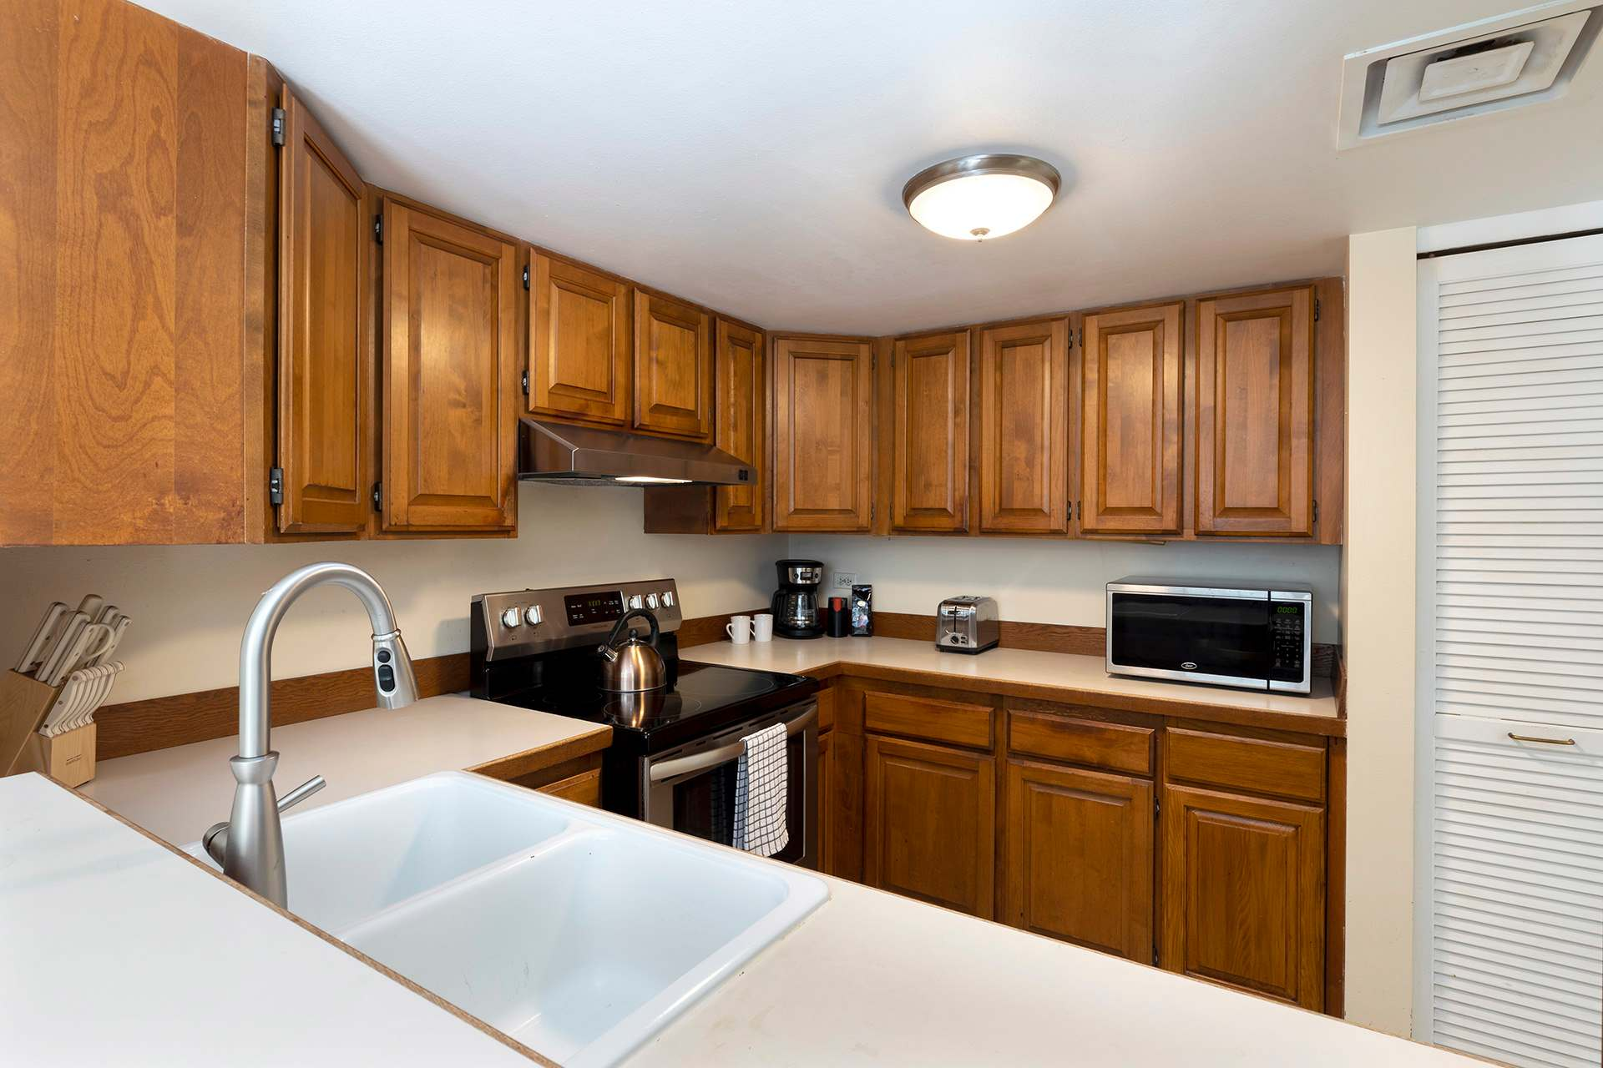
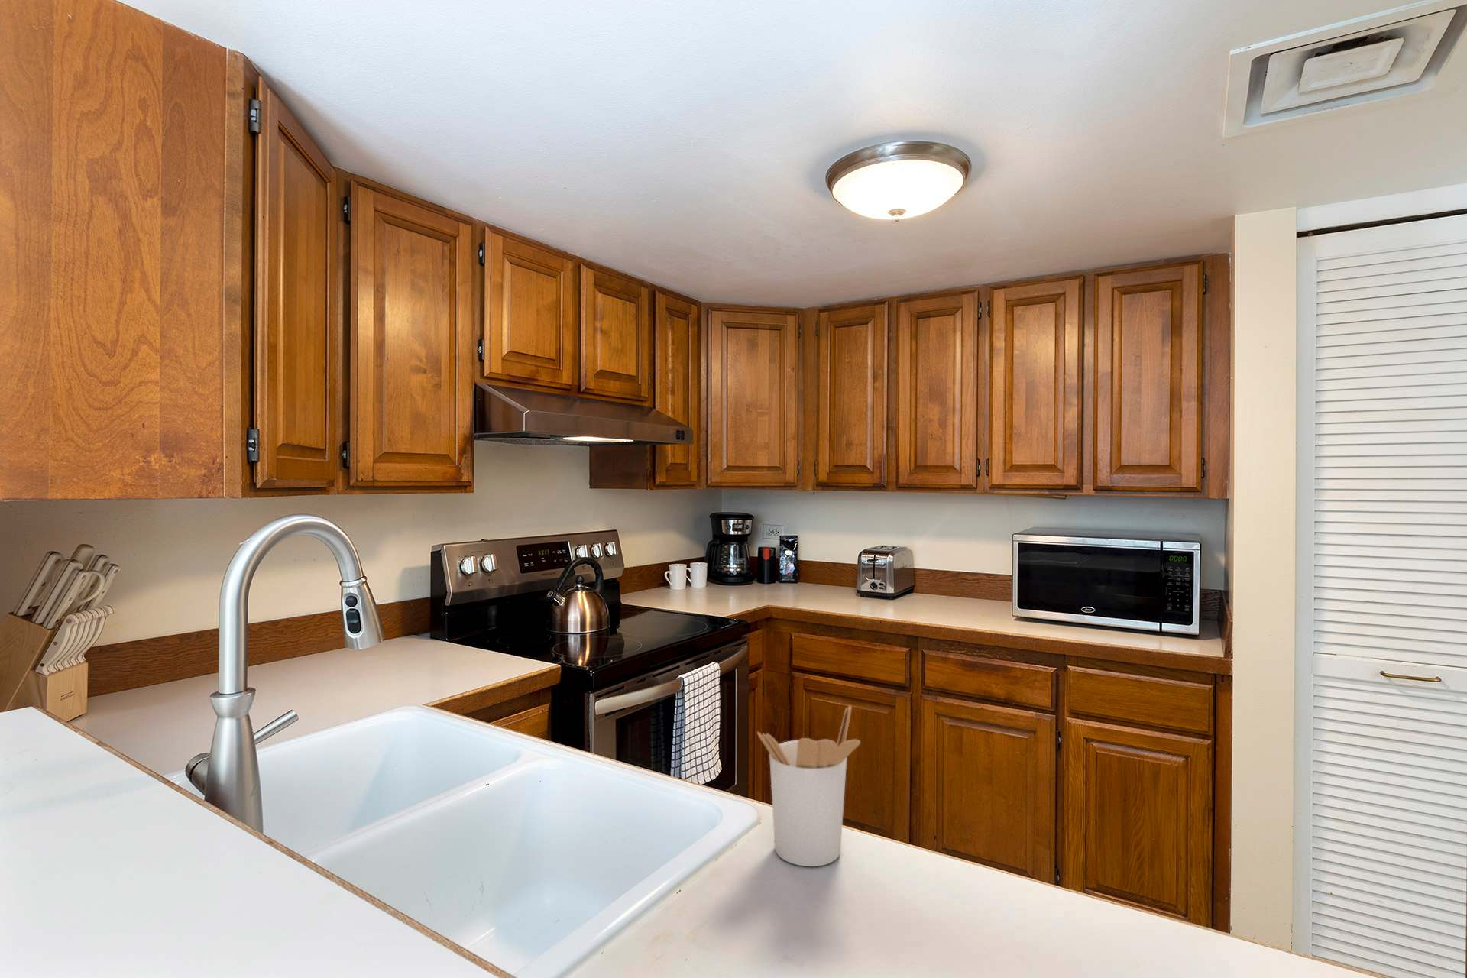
+ utensil holder [756,705,861,867]
